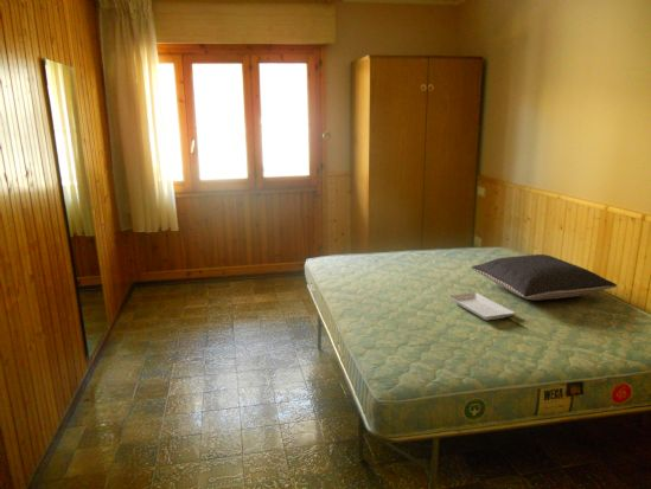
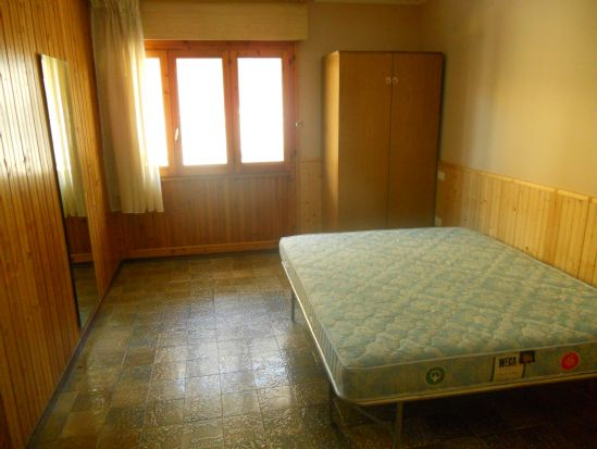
- pillow [471,253,618,301]
- tray [447,291,517,321]
